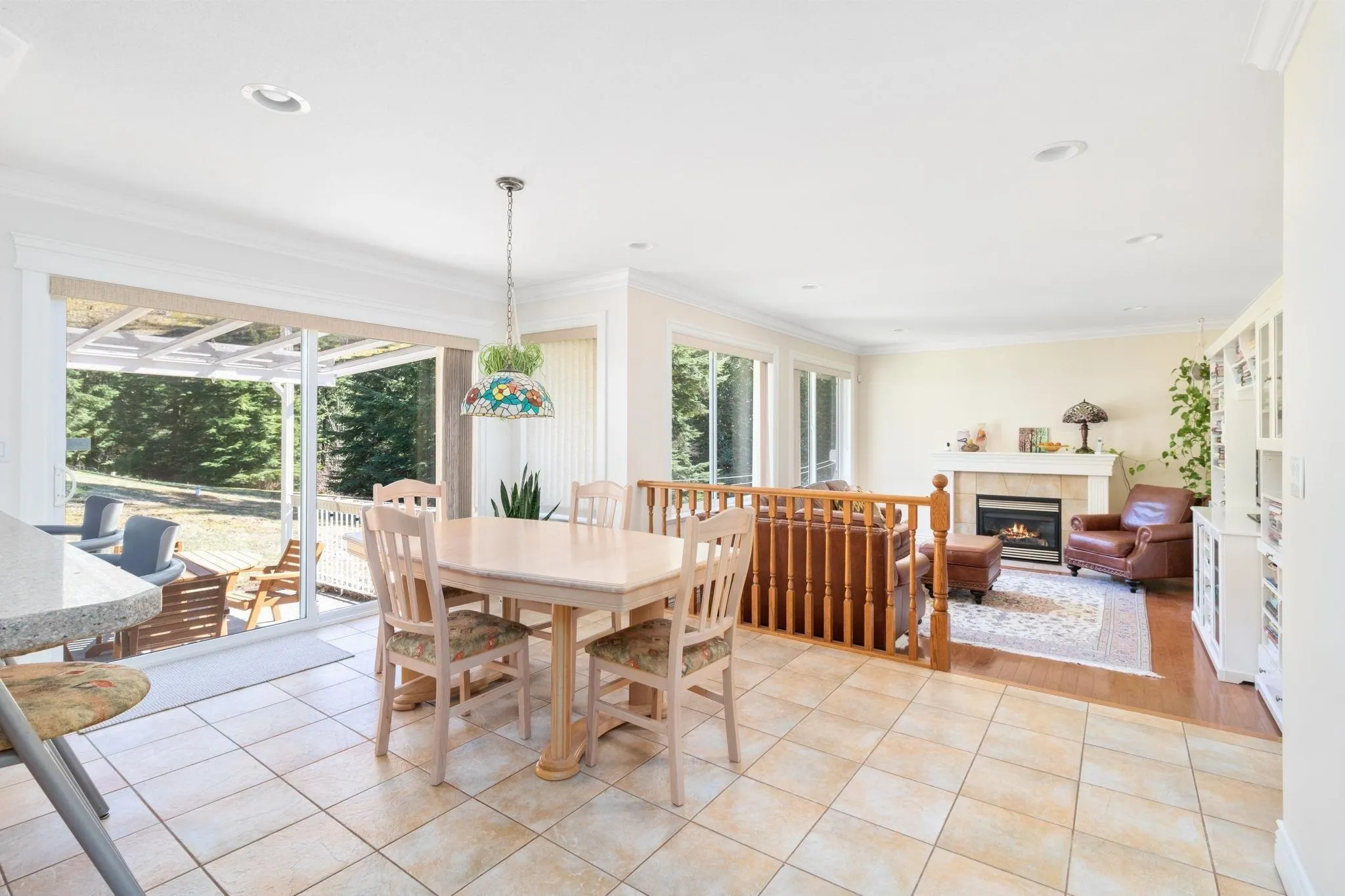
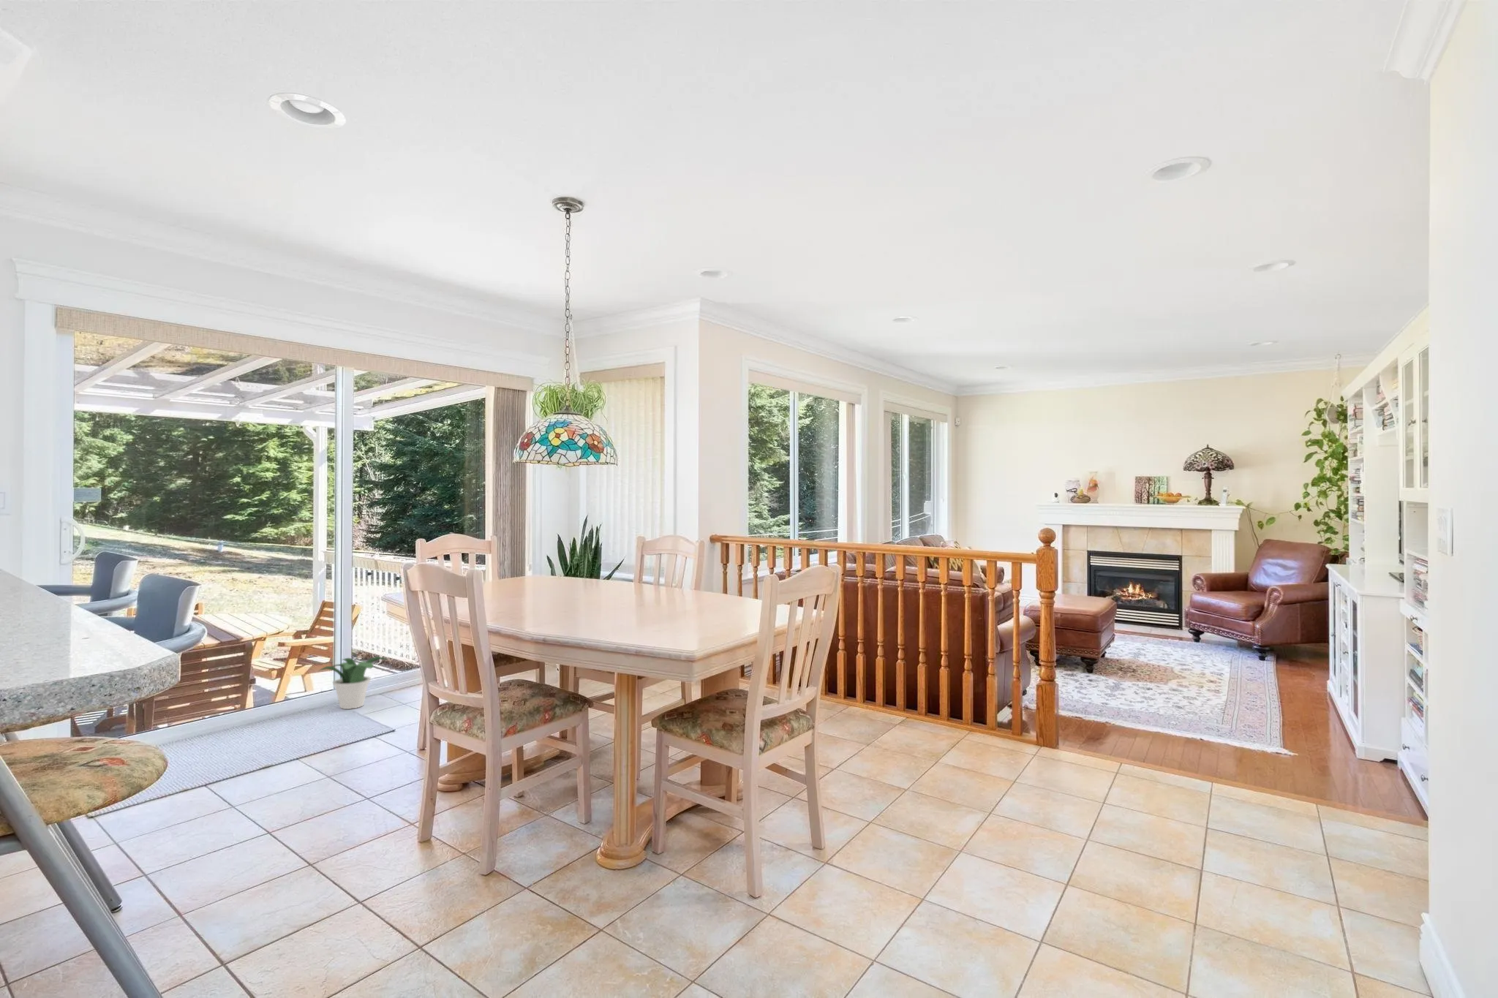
+ potted plant [319,656,388,710]
